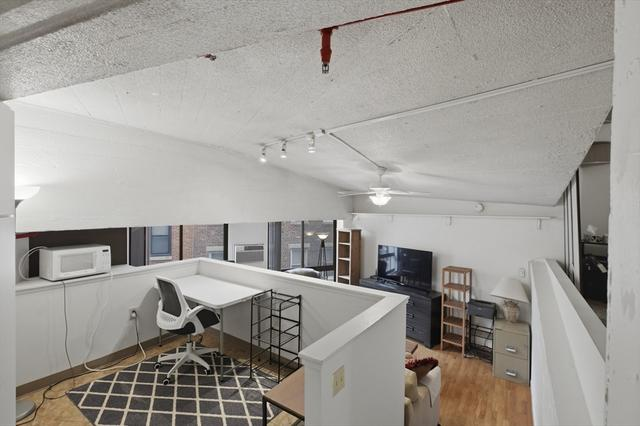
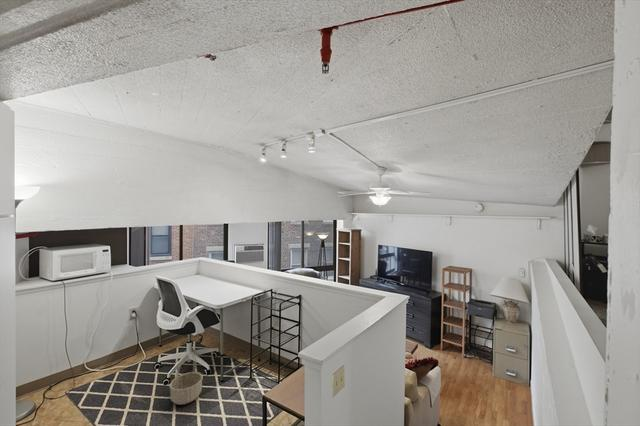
+ basket [168,351,204,406]
